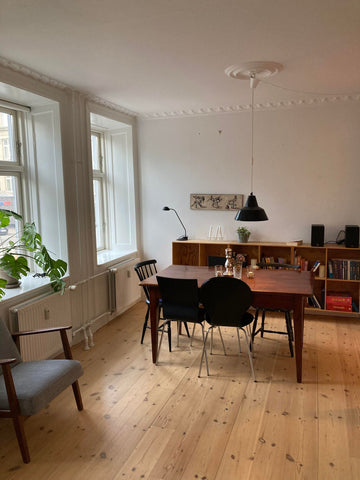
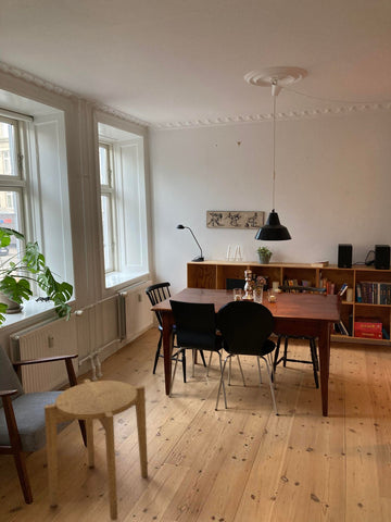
+ side table [43,378,149,521]
